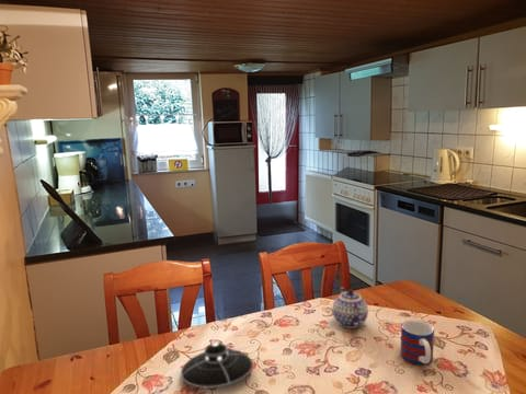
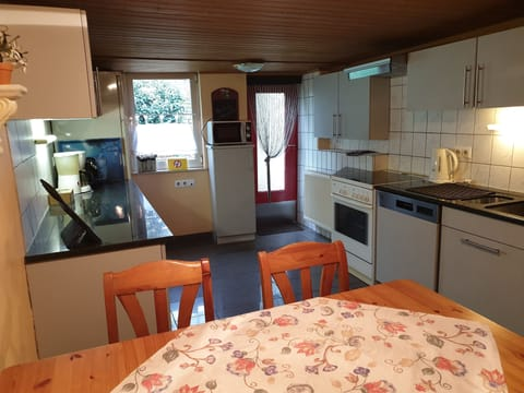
- mug [400,320,435,366]
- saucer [180,341,254,389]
- teapot [331,287,369,329]
